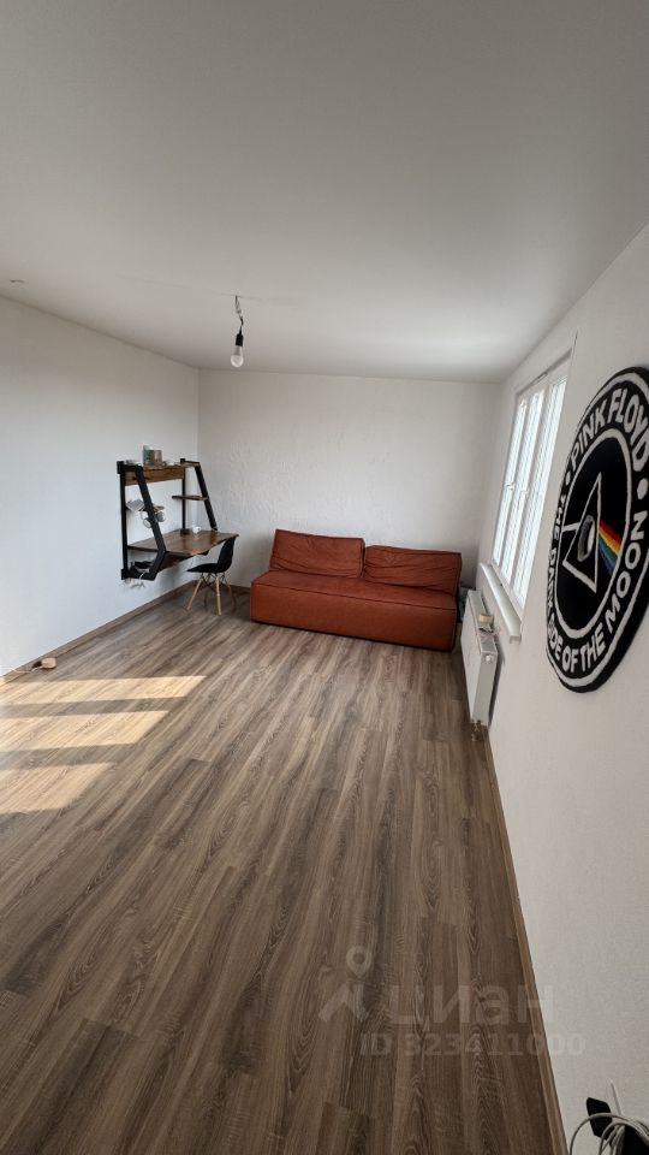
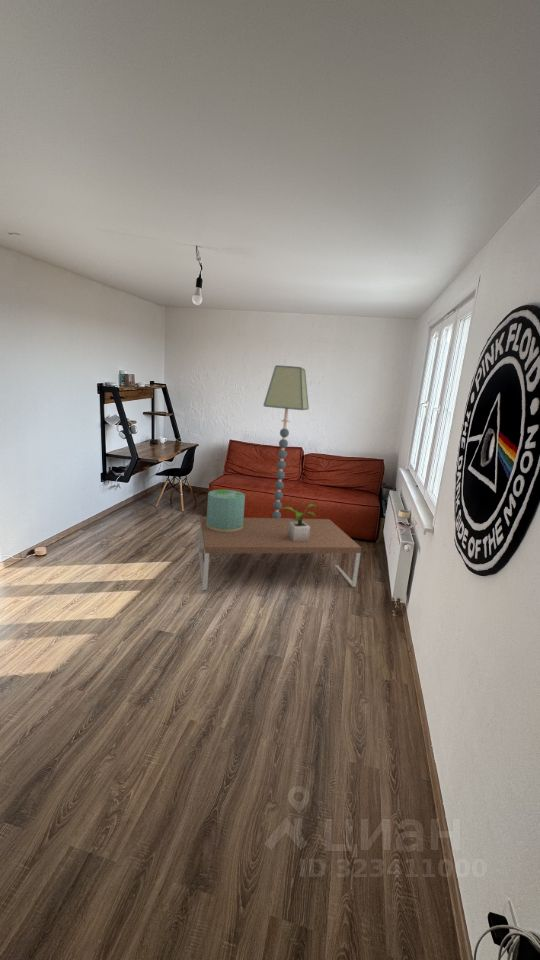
+ coffee table [198,516,362,591]
+ floor lamp [263,364,310,518]
+ potted plant [280,503,319,541]
+ decorative container [206,489,246,532]
